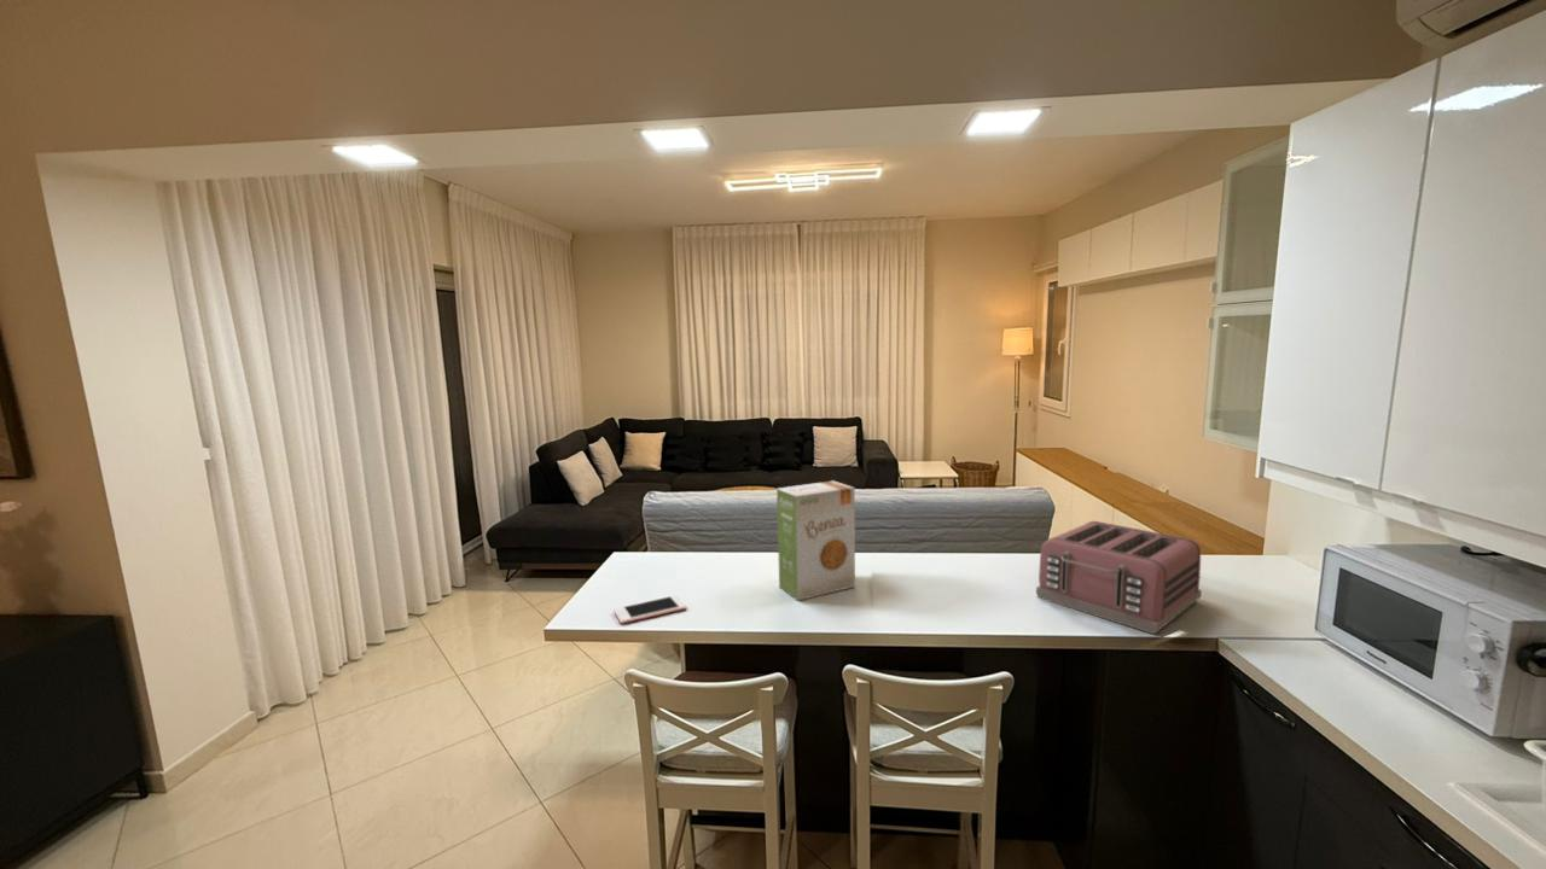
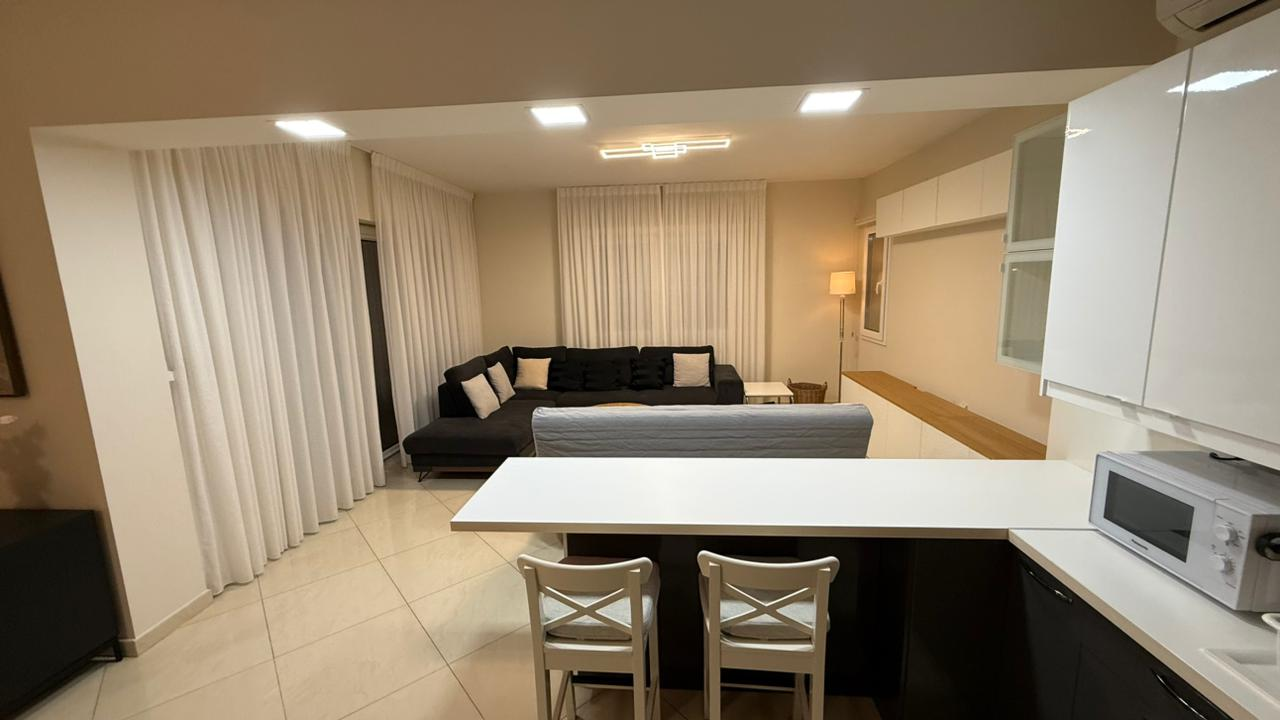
- toaster [1035,520,1203,635]
- cell phone [612,594,687,625]
- food box [775,479,856,601]
